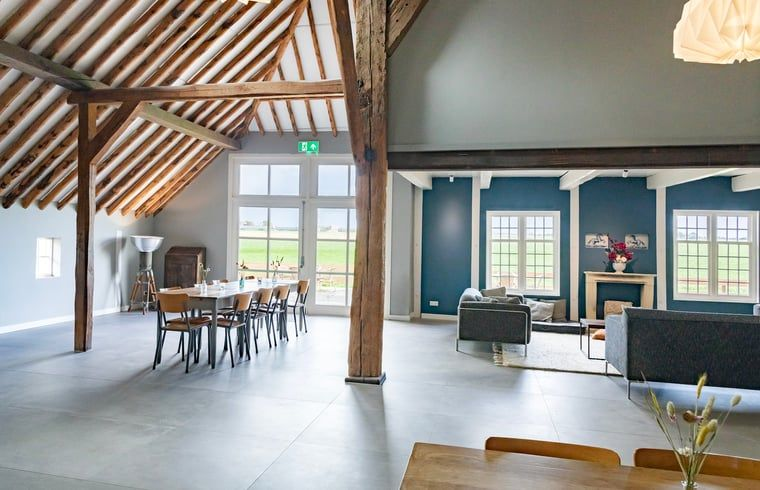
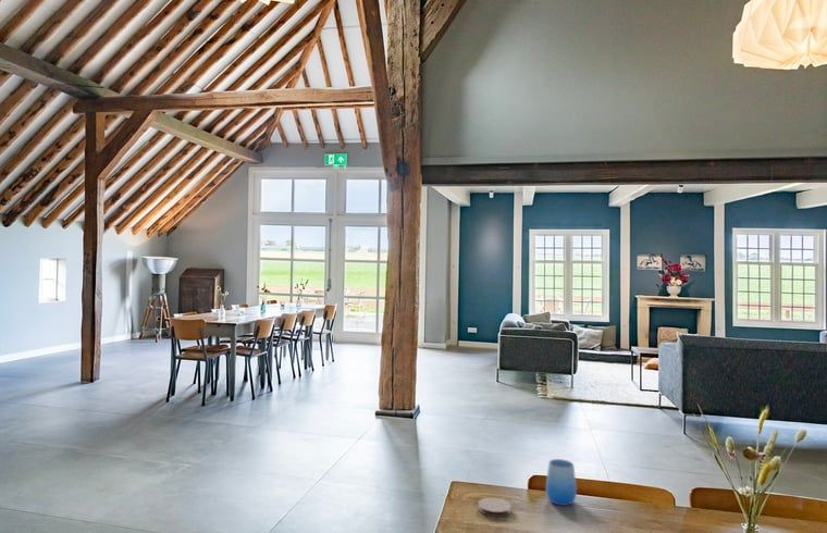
+ cup [545,458,578,507]
+ coaster [477,496,513,518]
